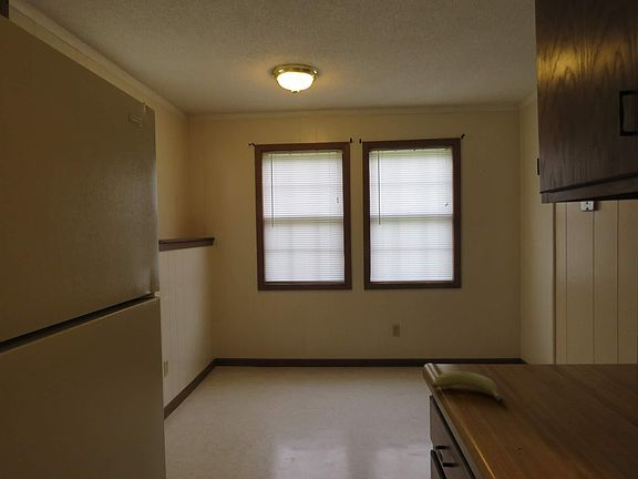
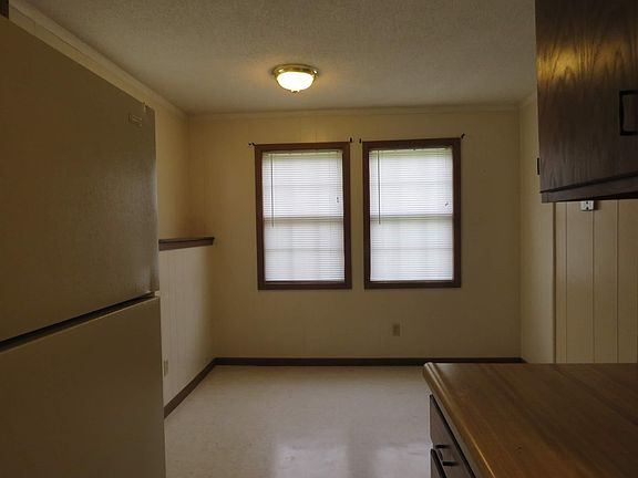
- fruit [432,370,504,404]
